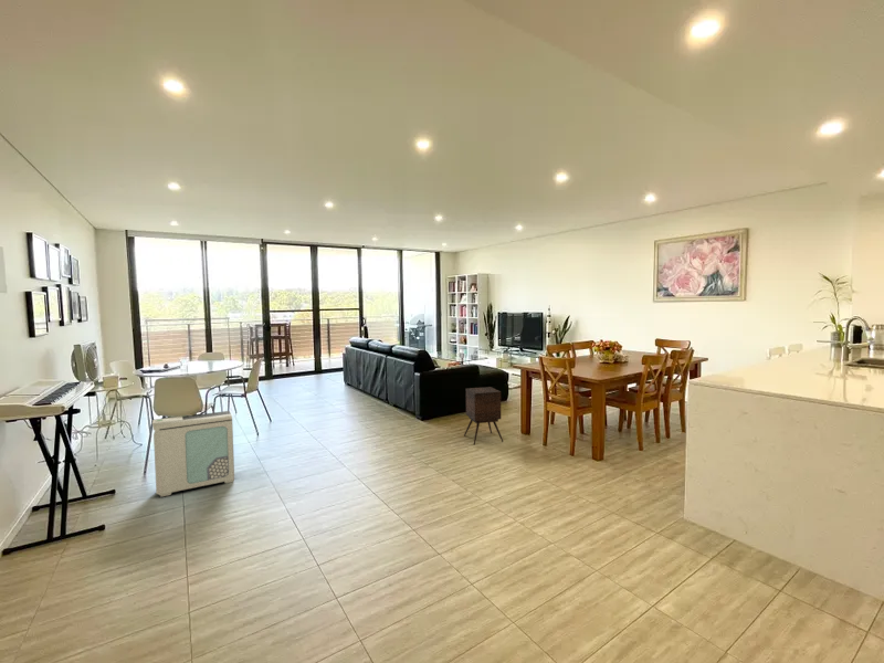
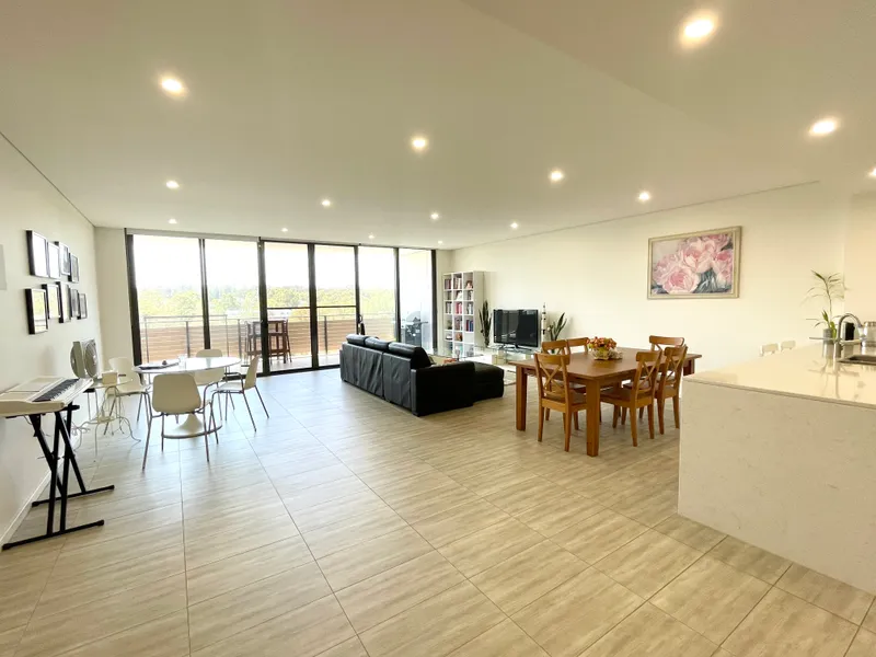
- side table [463,386,504,445]
- air purifier [151,410,235,498]
